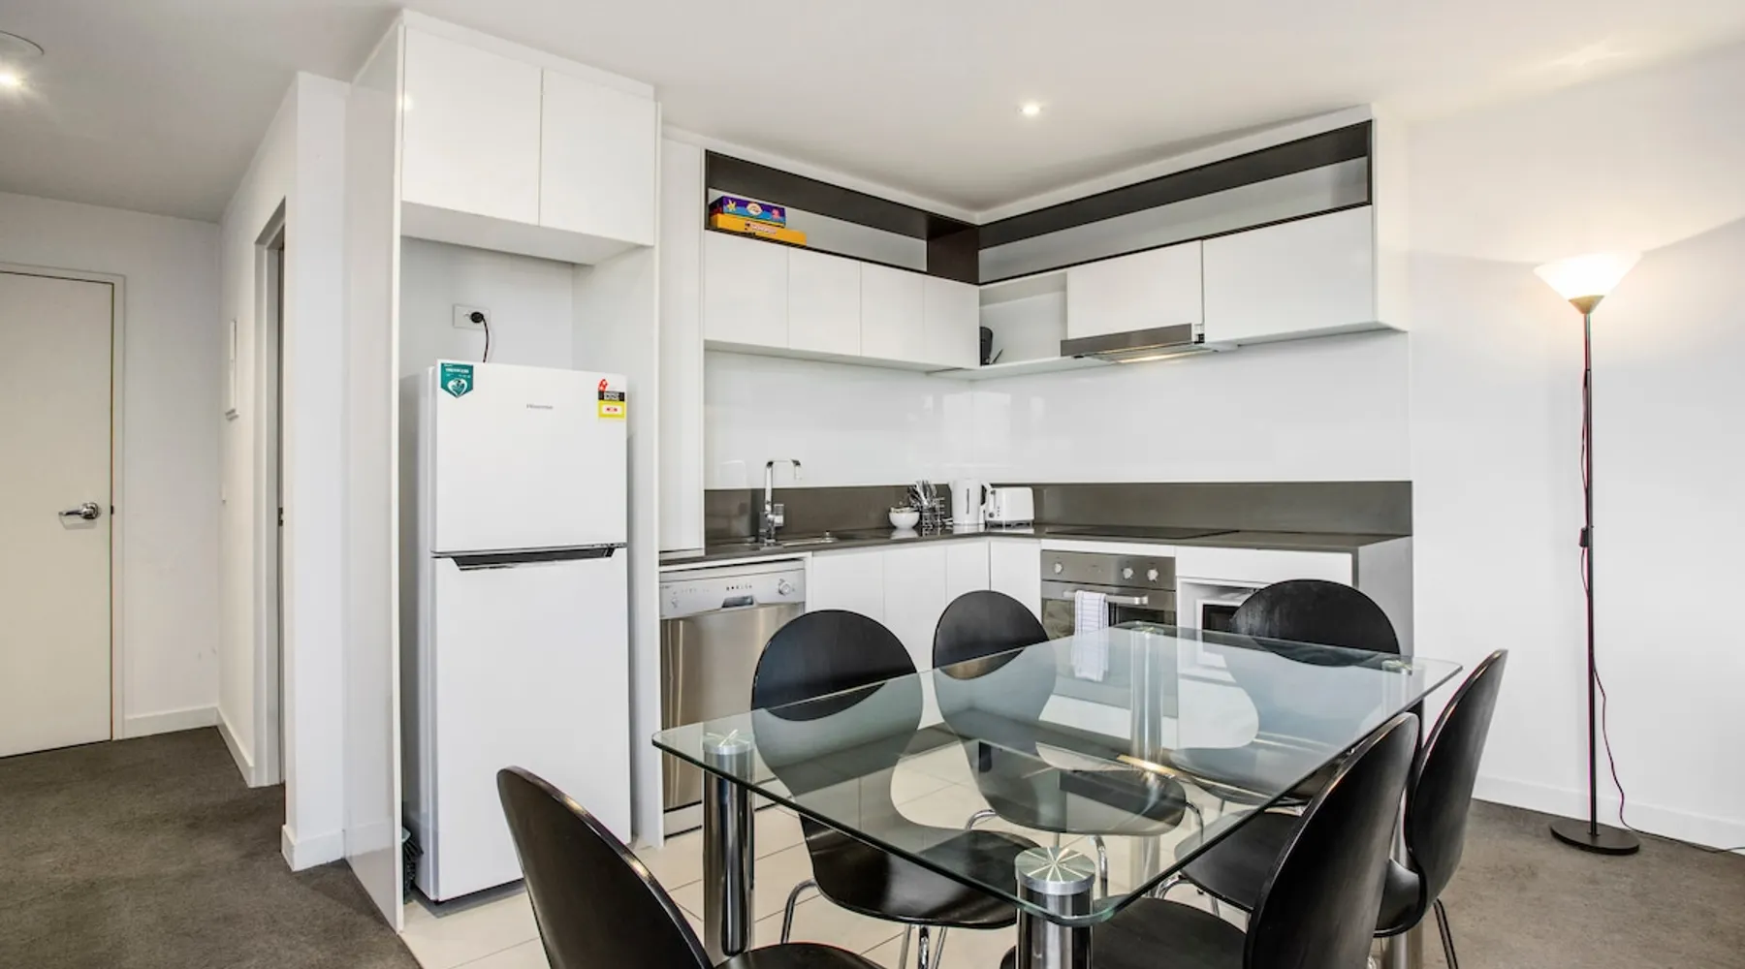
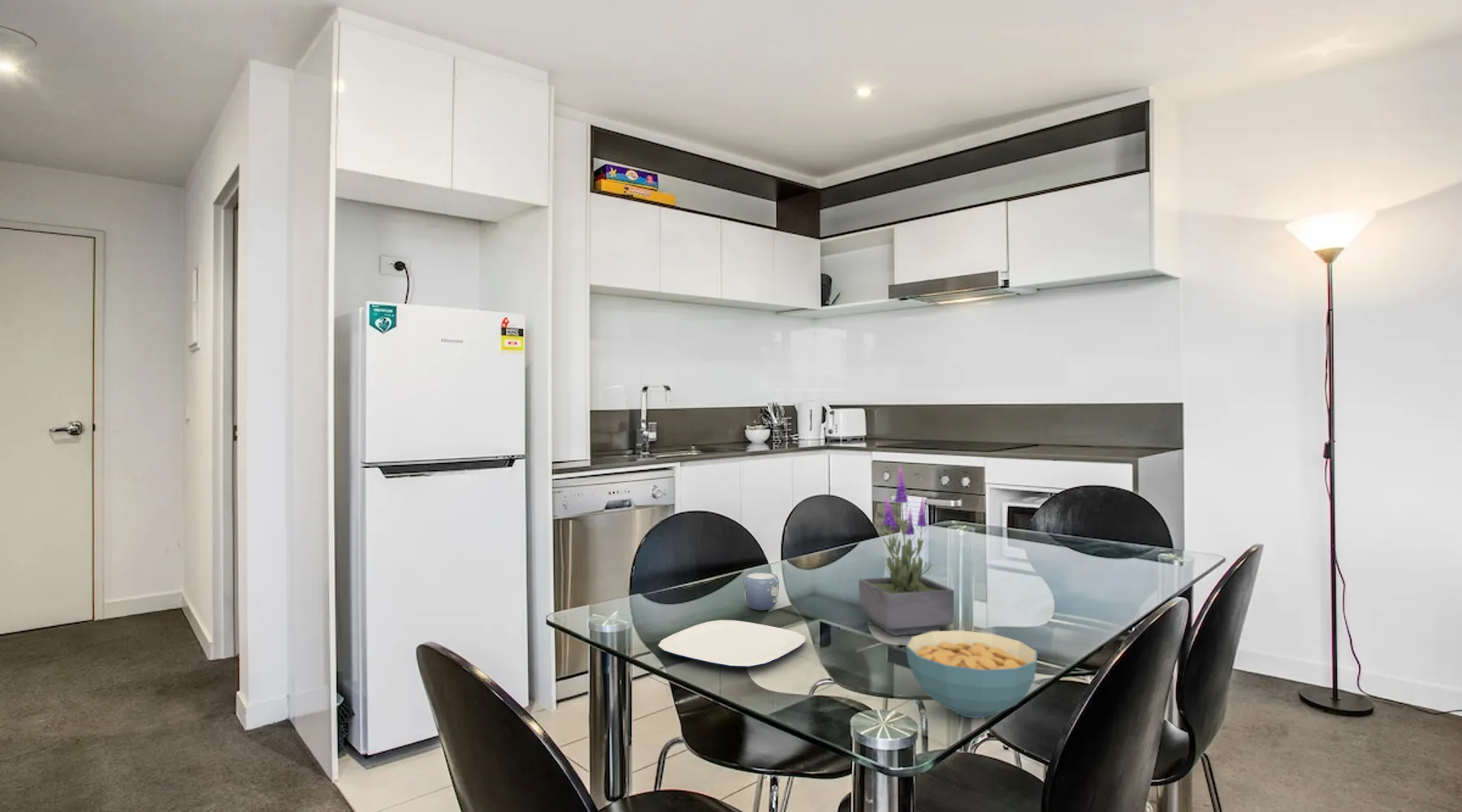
+ mug [743,572,780,611]
+ potted plant [858,464,955,637]
+ cereal bowl [905,629,1038,719]
+ plate [658,620,806,668]
